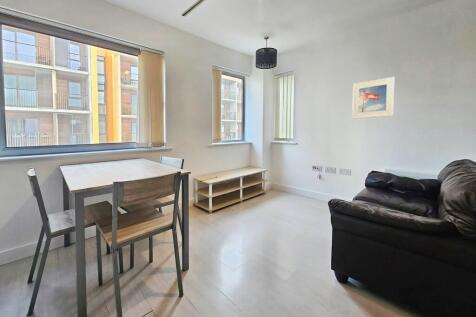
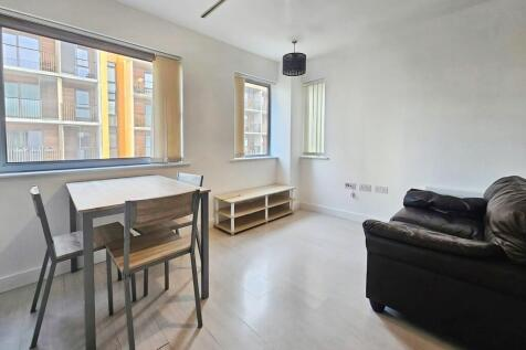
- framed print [351,76,396,120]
